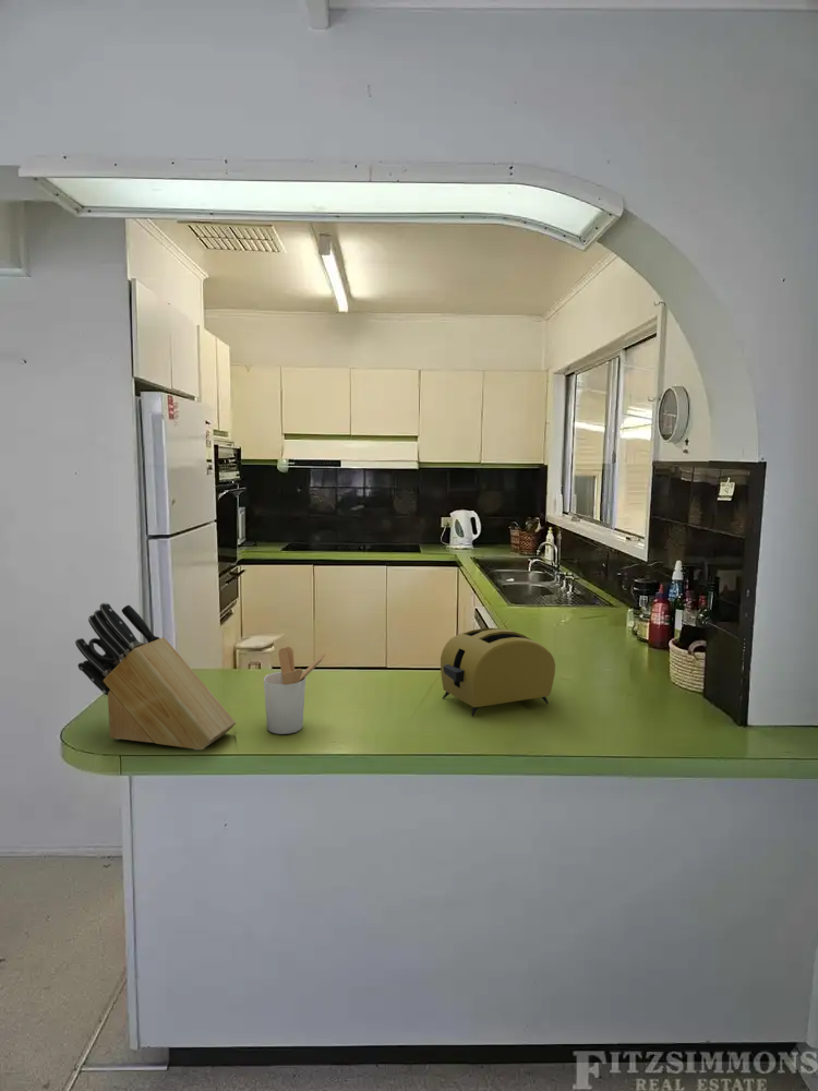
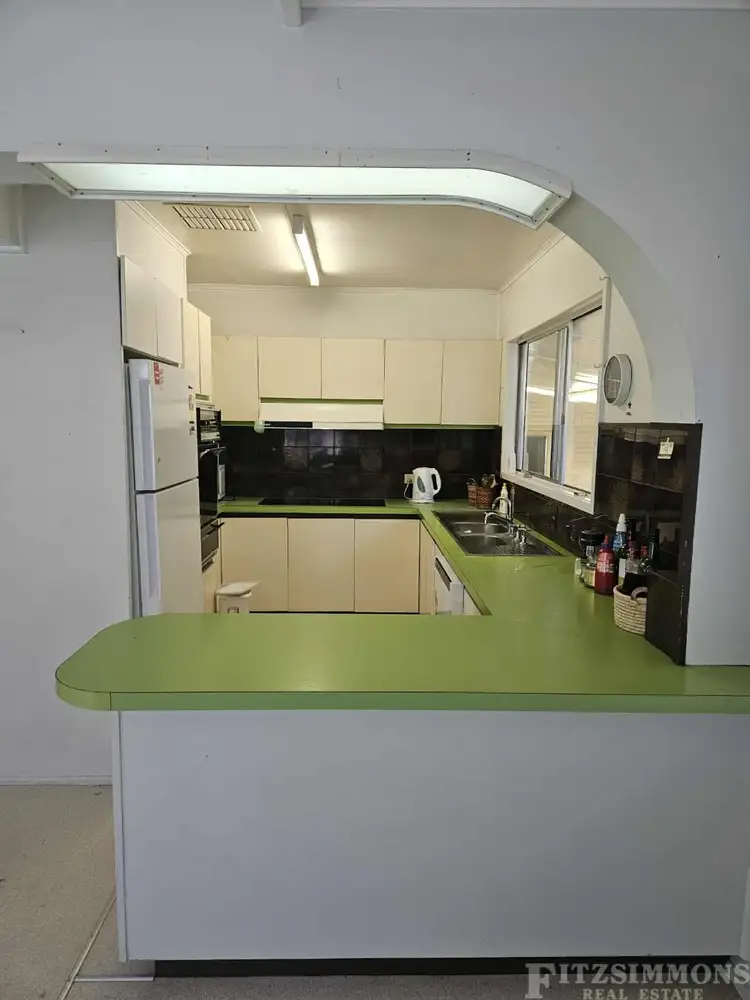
- utensil holder [263,646,327,735]
- knife block [74,602,237,751]
- toaster [440,627,556,717]
